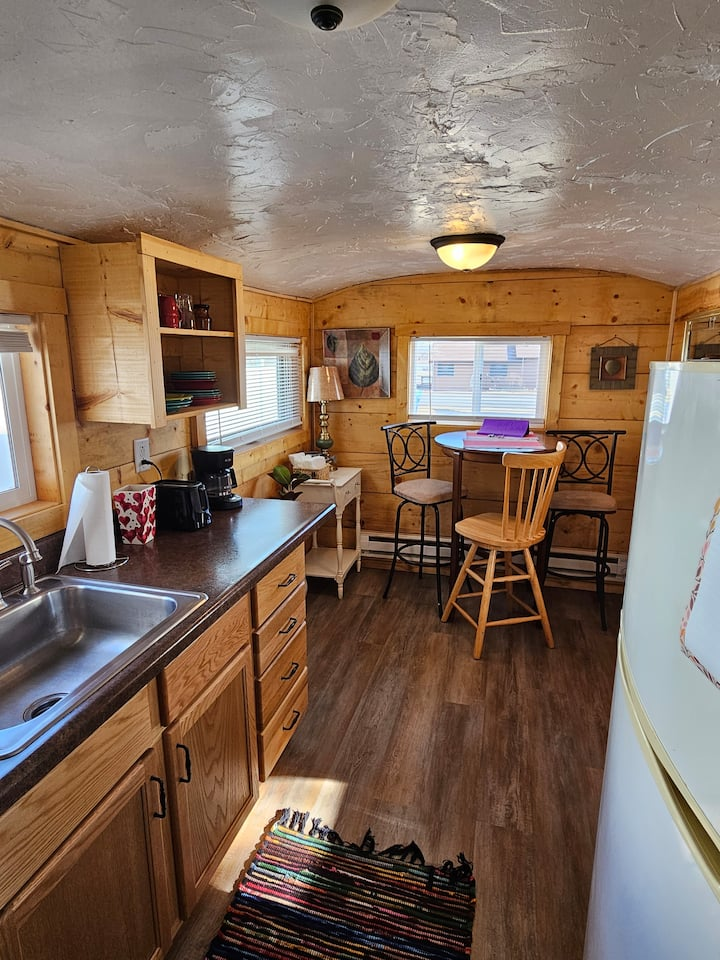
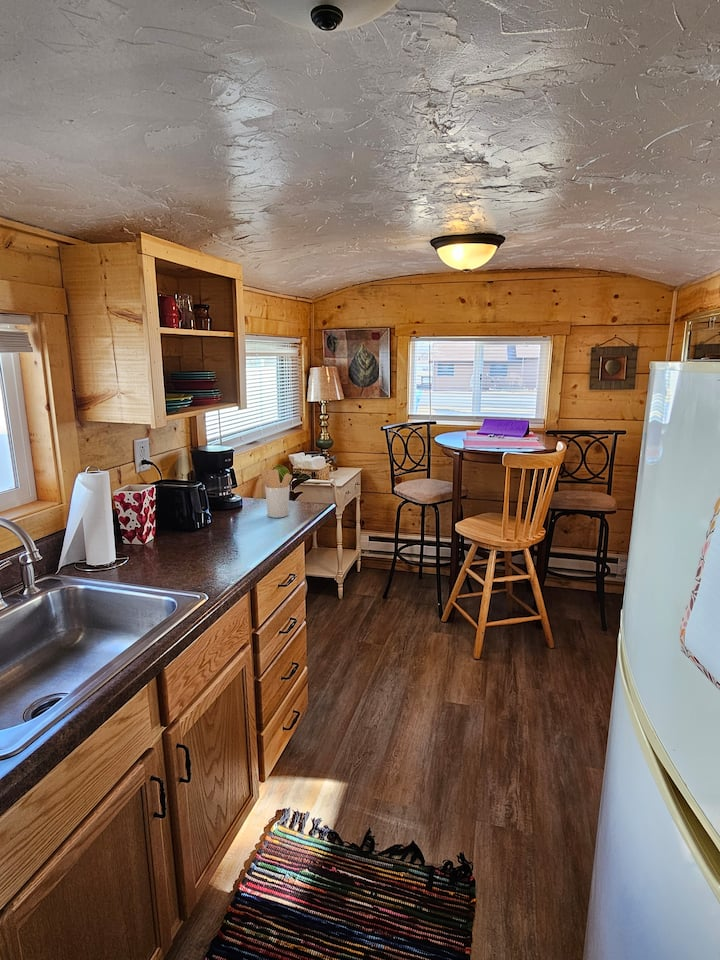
+ utensil holder [260,468,293,519]
